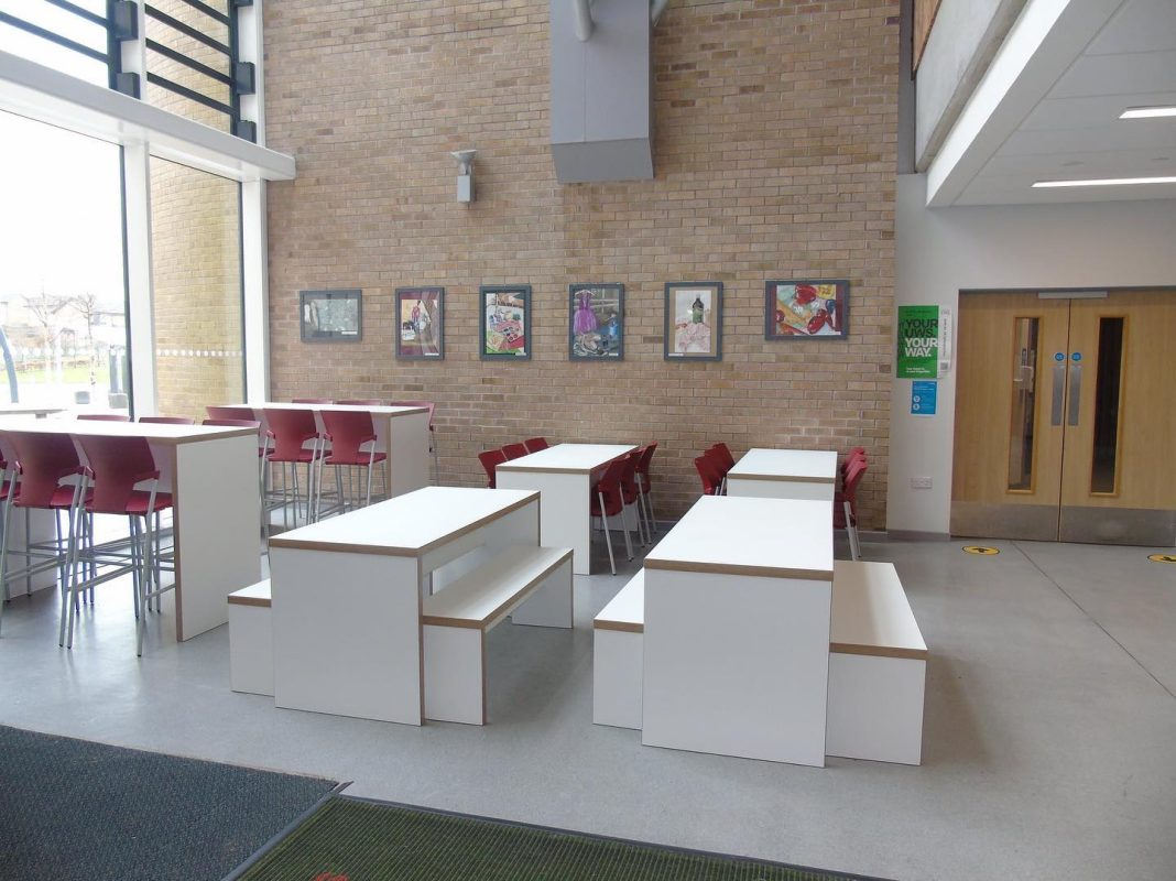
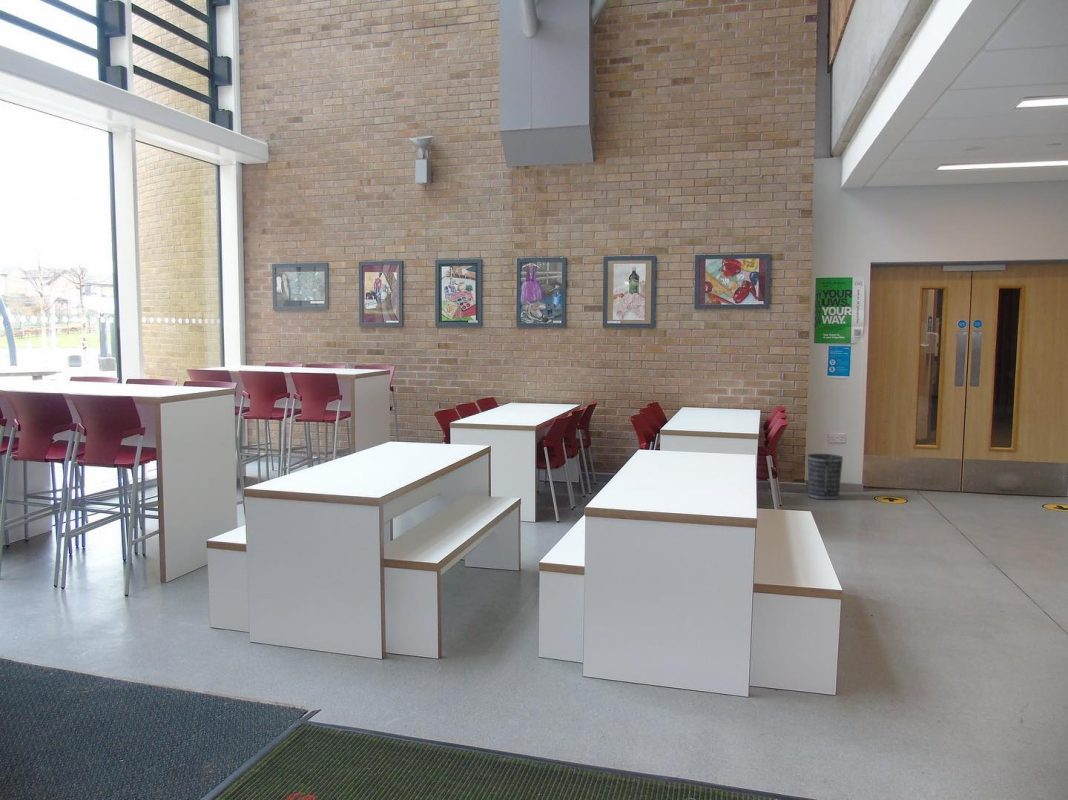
+ wastebasket [807,453,844,501]
